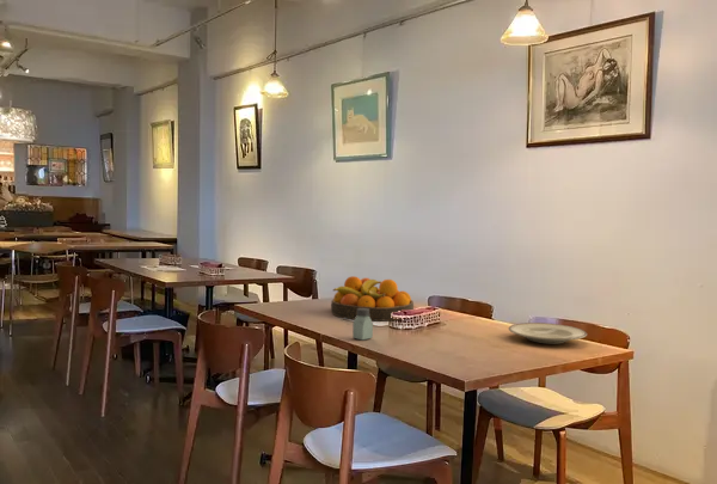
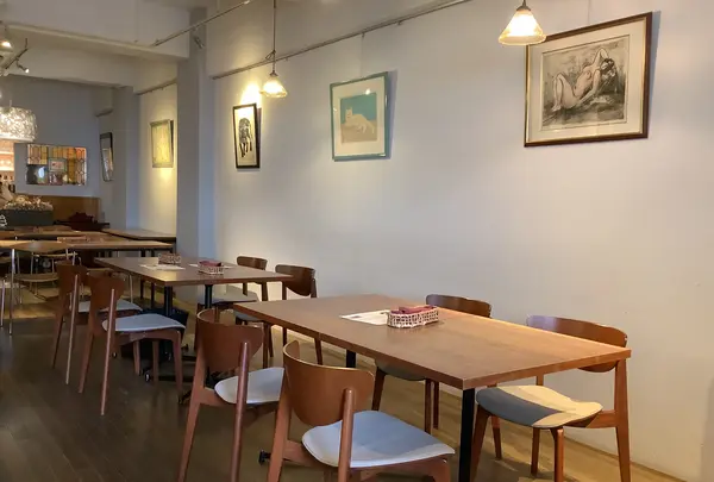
- plate [507,321,588,345]
- fruit bowl [330,275,415,323]
- saltshaker [351,308,374,342]
